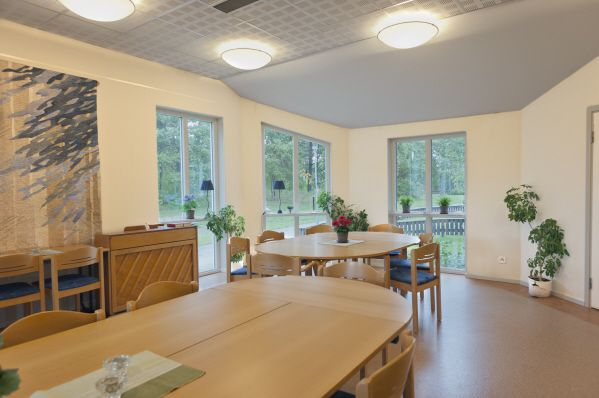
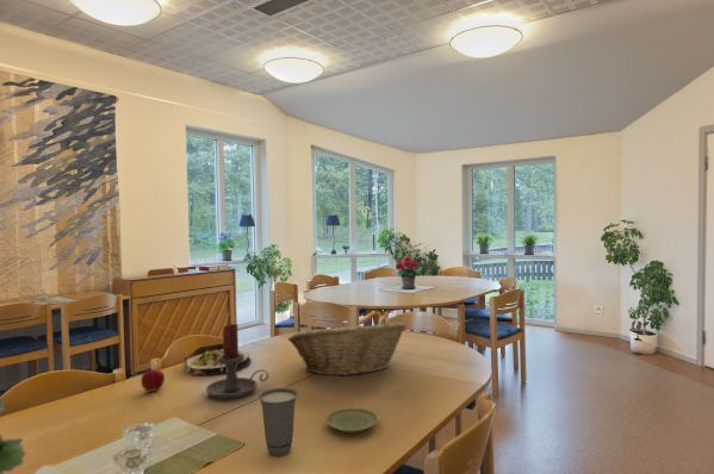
+ salad plate [184,343,253,376]
+ plate [324,406,380,434]
+ cup [256,387,299,457]
+ apple [139,369,166,393]
+ candle holder [205,323,269,400]
+ fruit basket [286,320,408,376]
